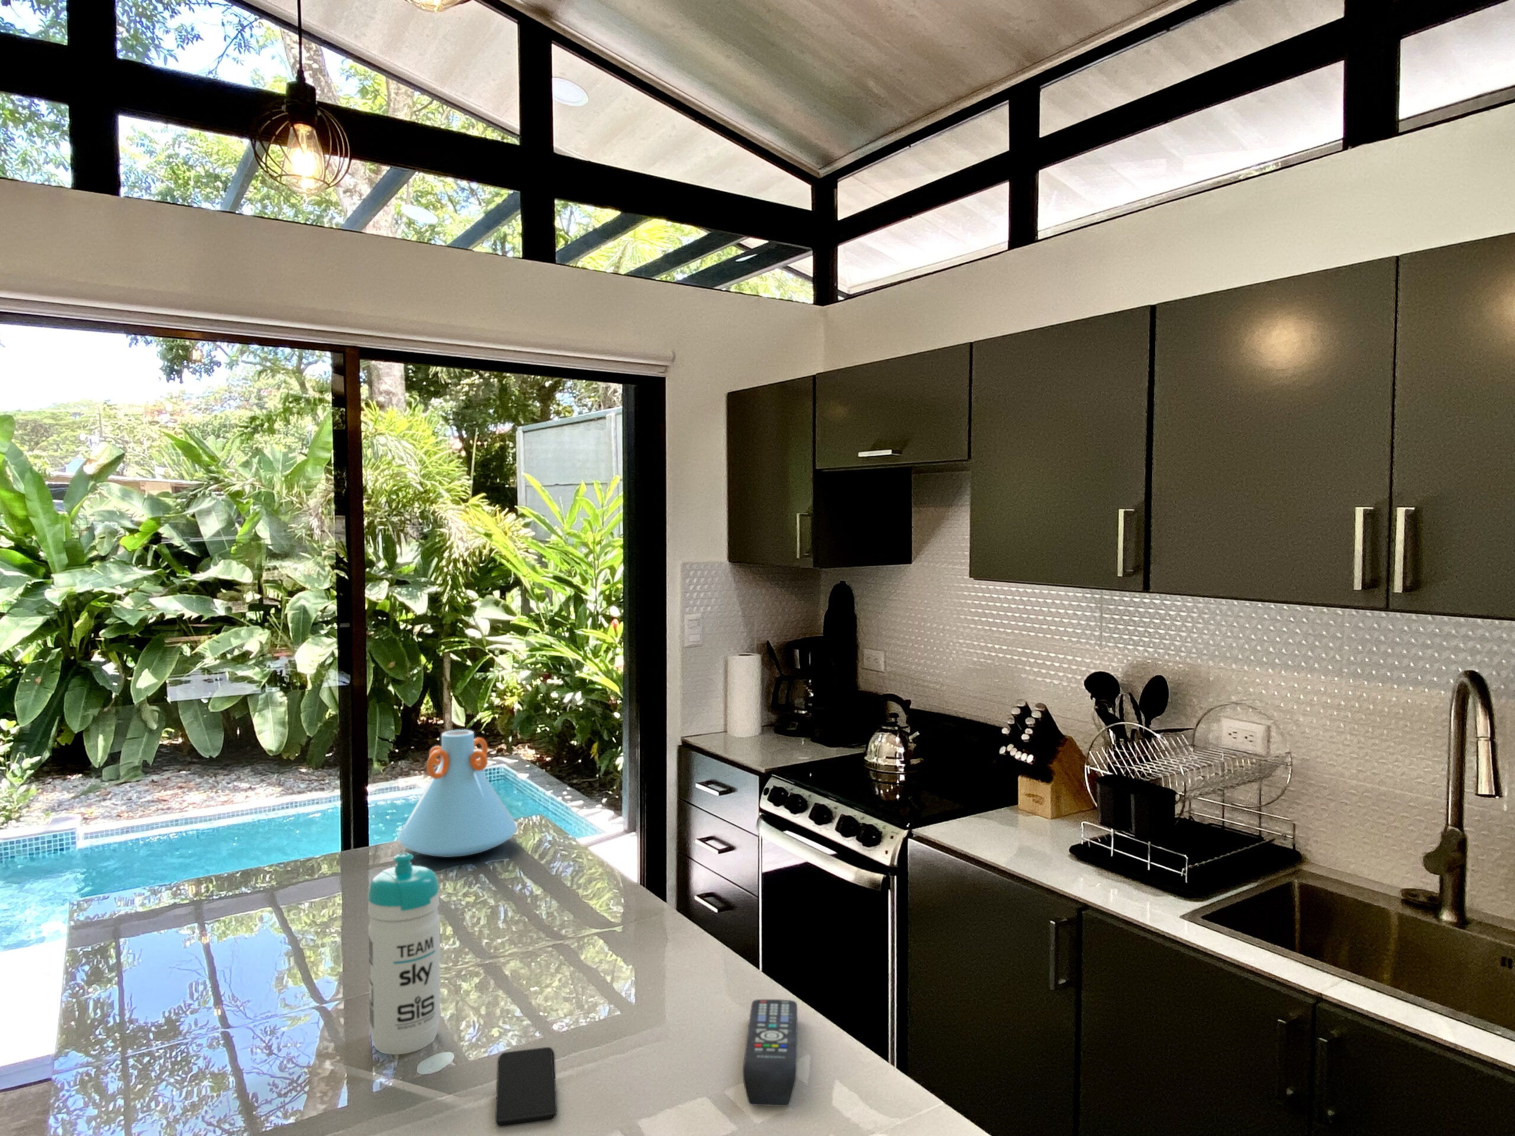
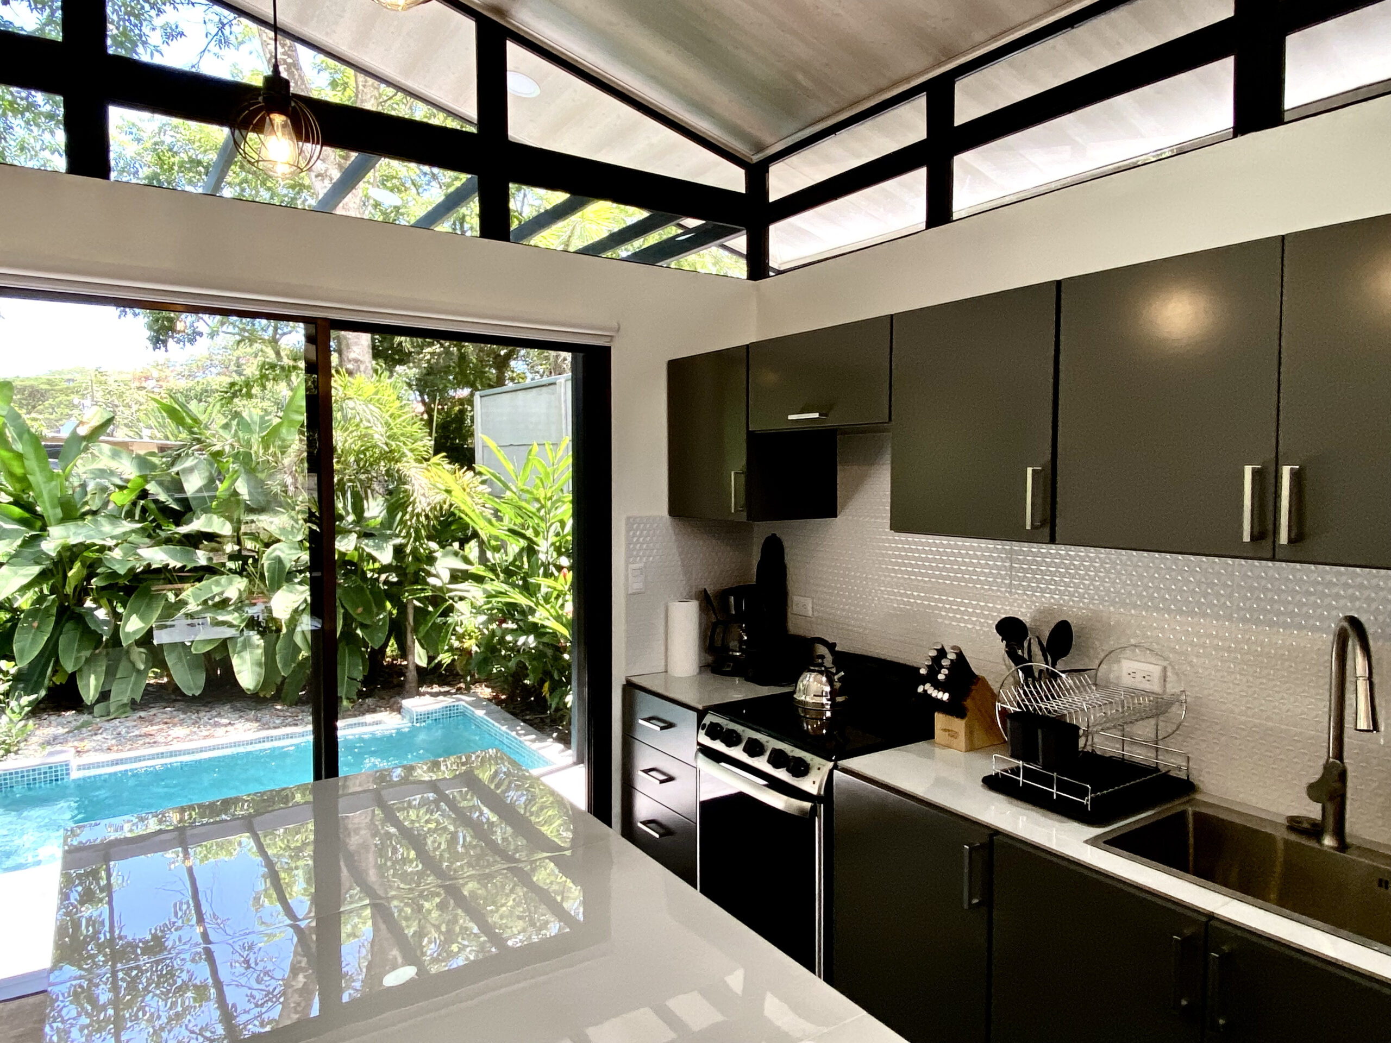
- vase [398,729,518,858]
- remote control [742,999,798,1107]
- smartphone [495,1047,557,1129]
- water bottle [367,852,441,1055]
